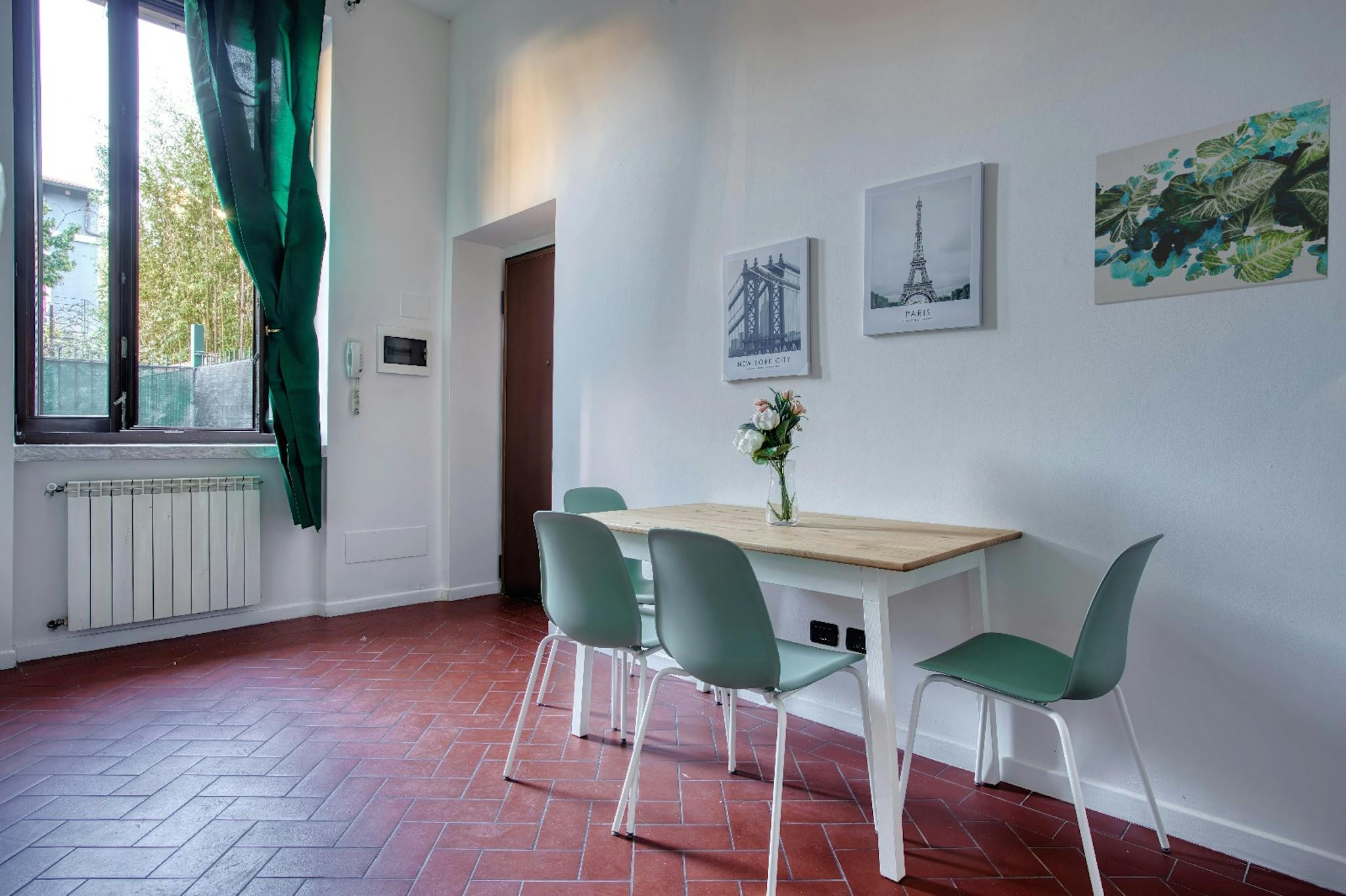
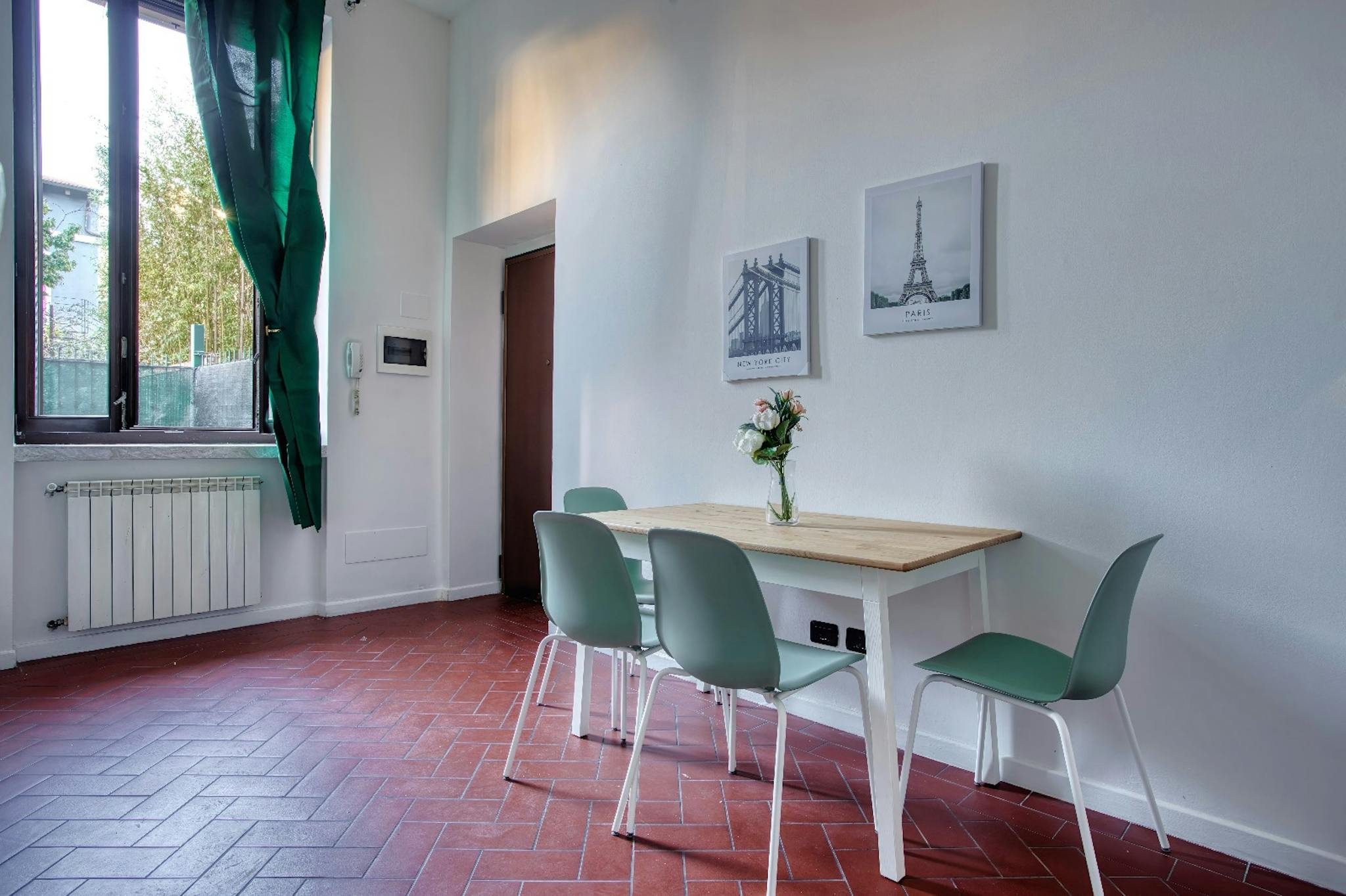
- wall art [1094,97,1332,306]
